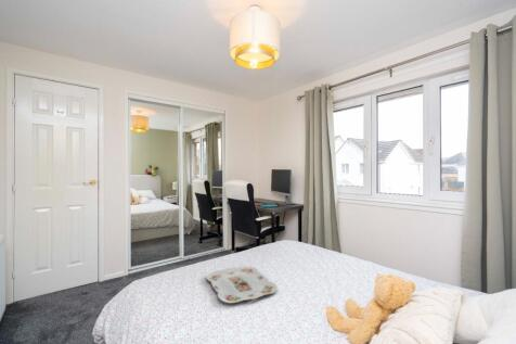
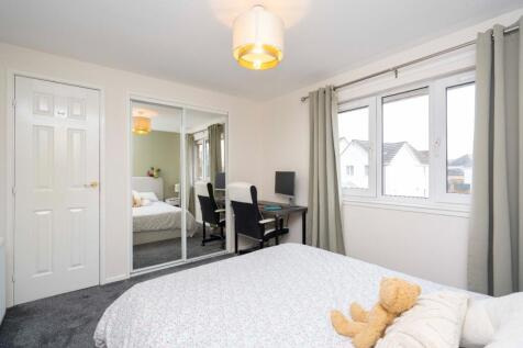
- serving tray [205,265,279,304]
